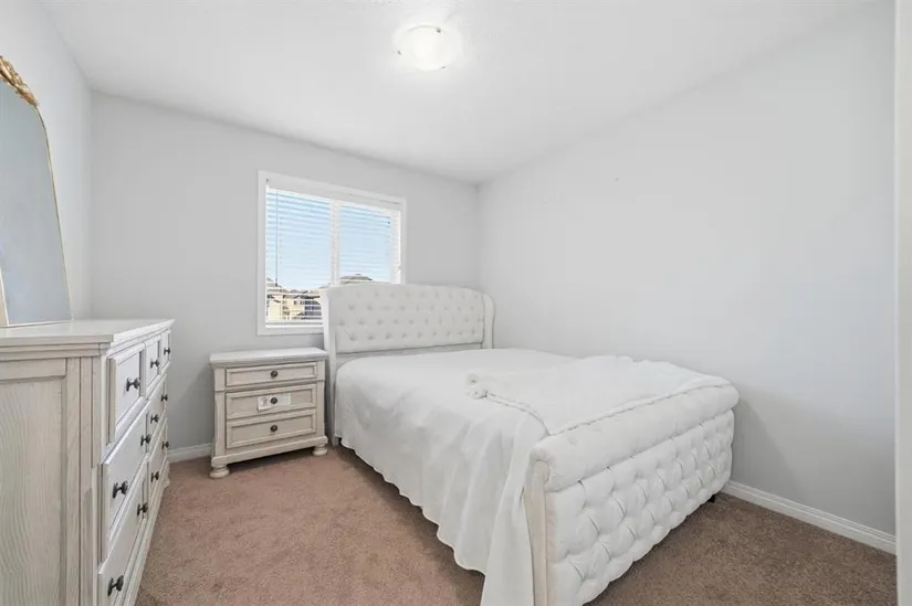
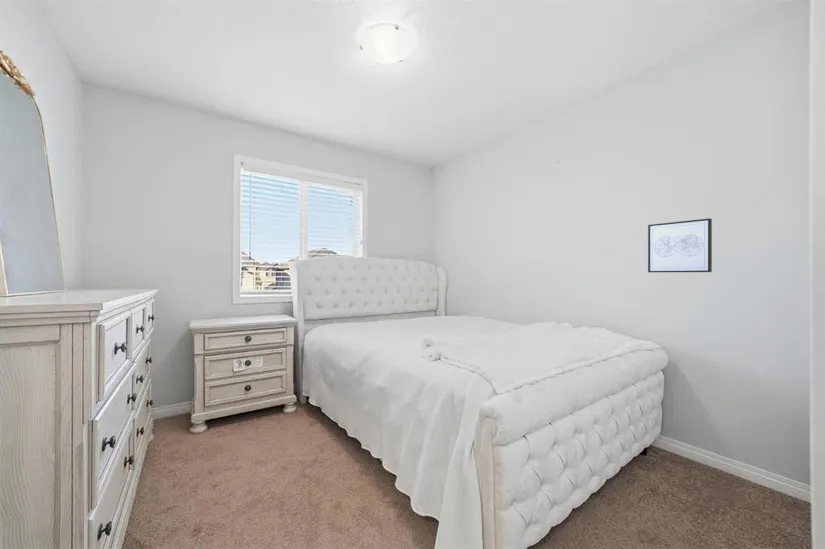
+ wall art [647,217,713,273]
